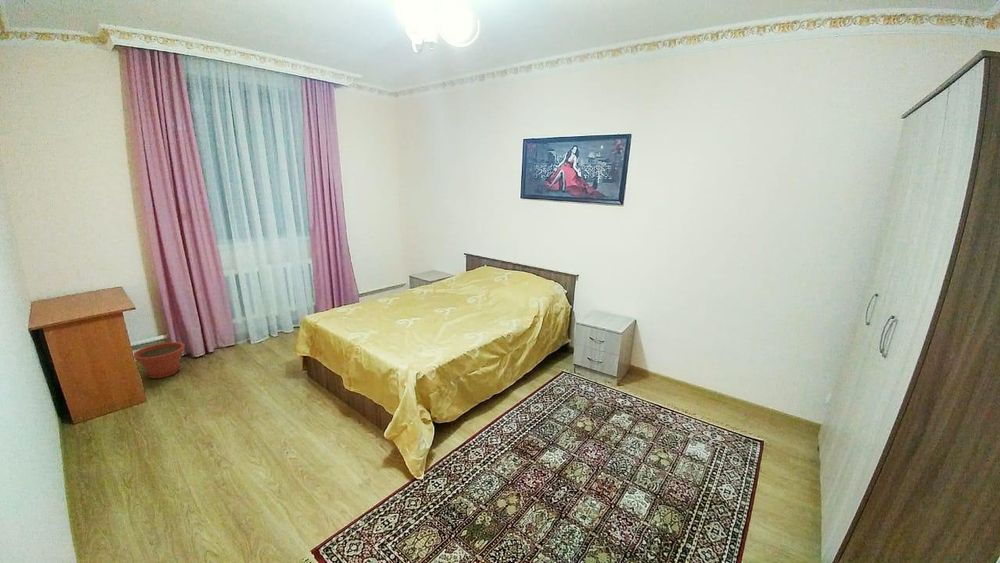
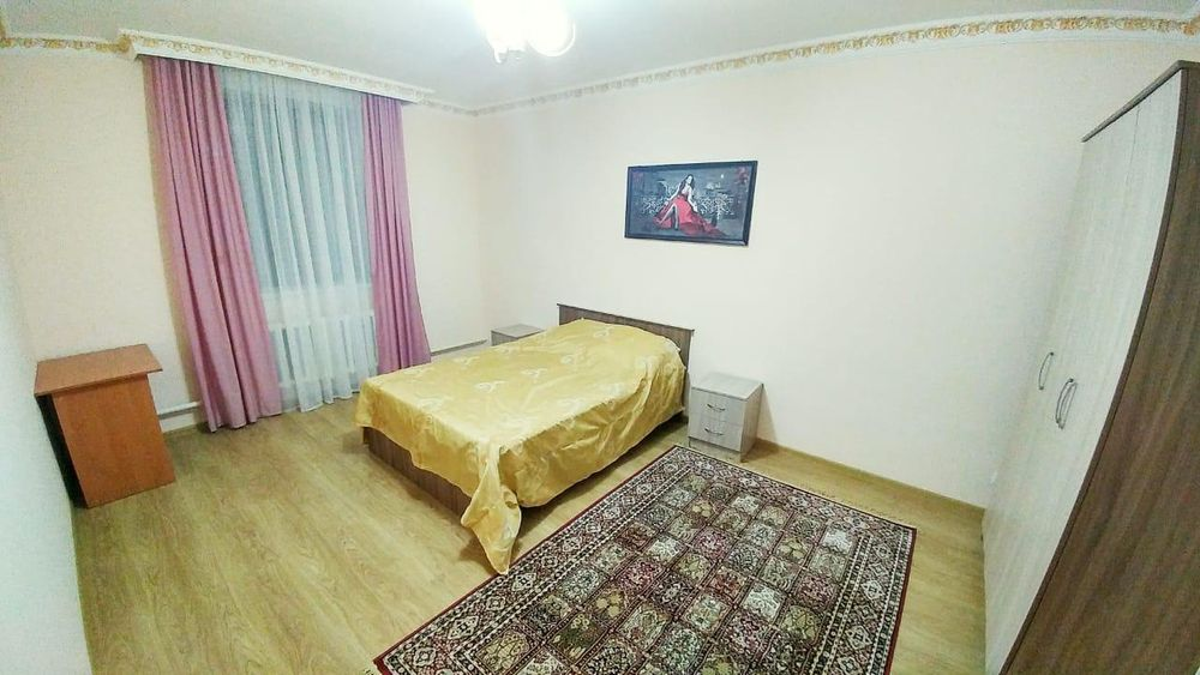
- plant pot [133,341,186,379]
